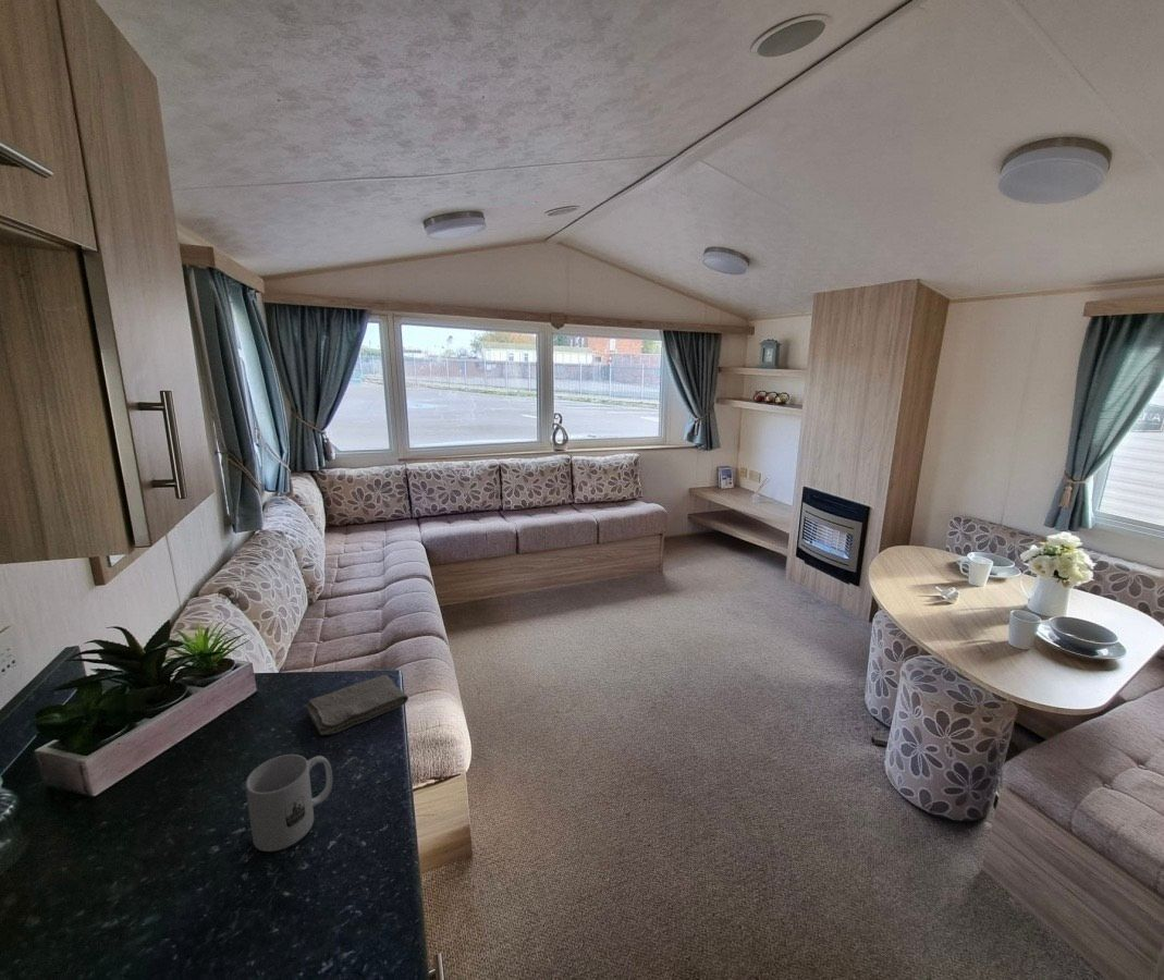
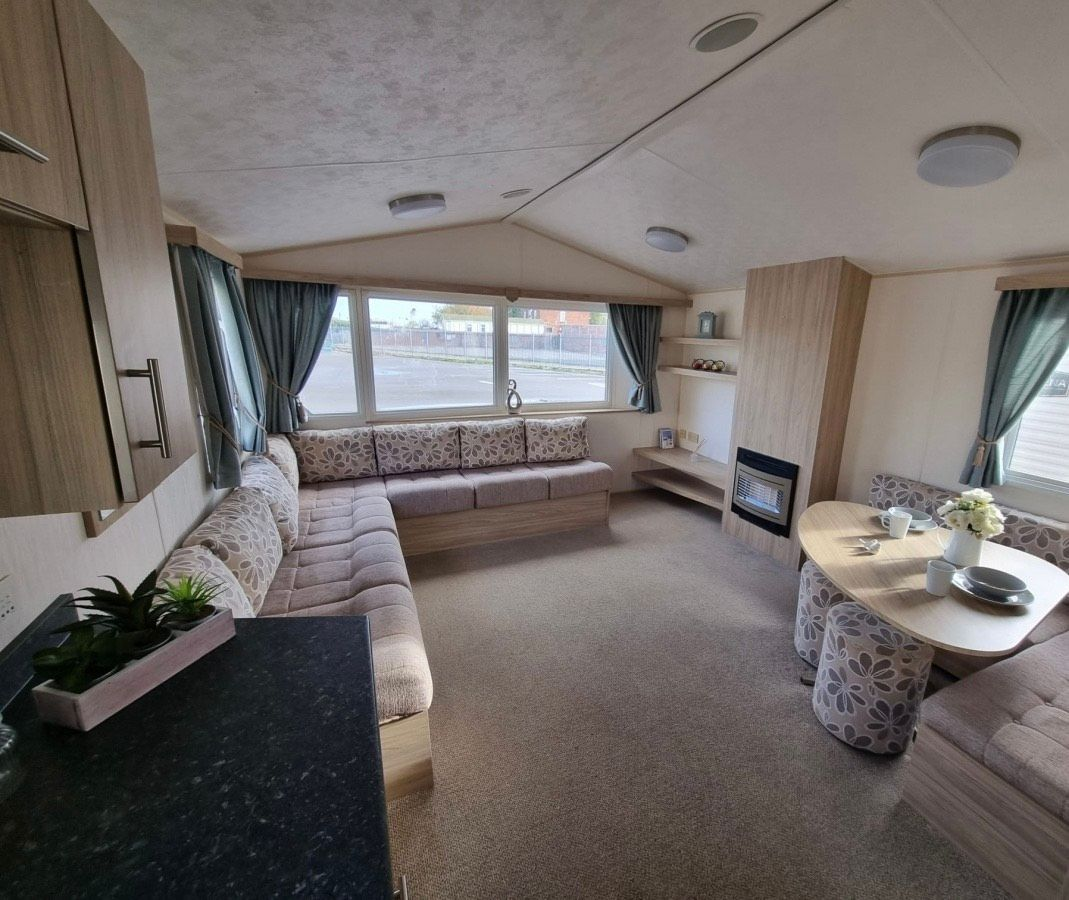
- washcloth [305,674,409,736]
- mug [244,754,333,853]
